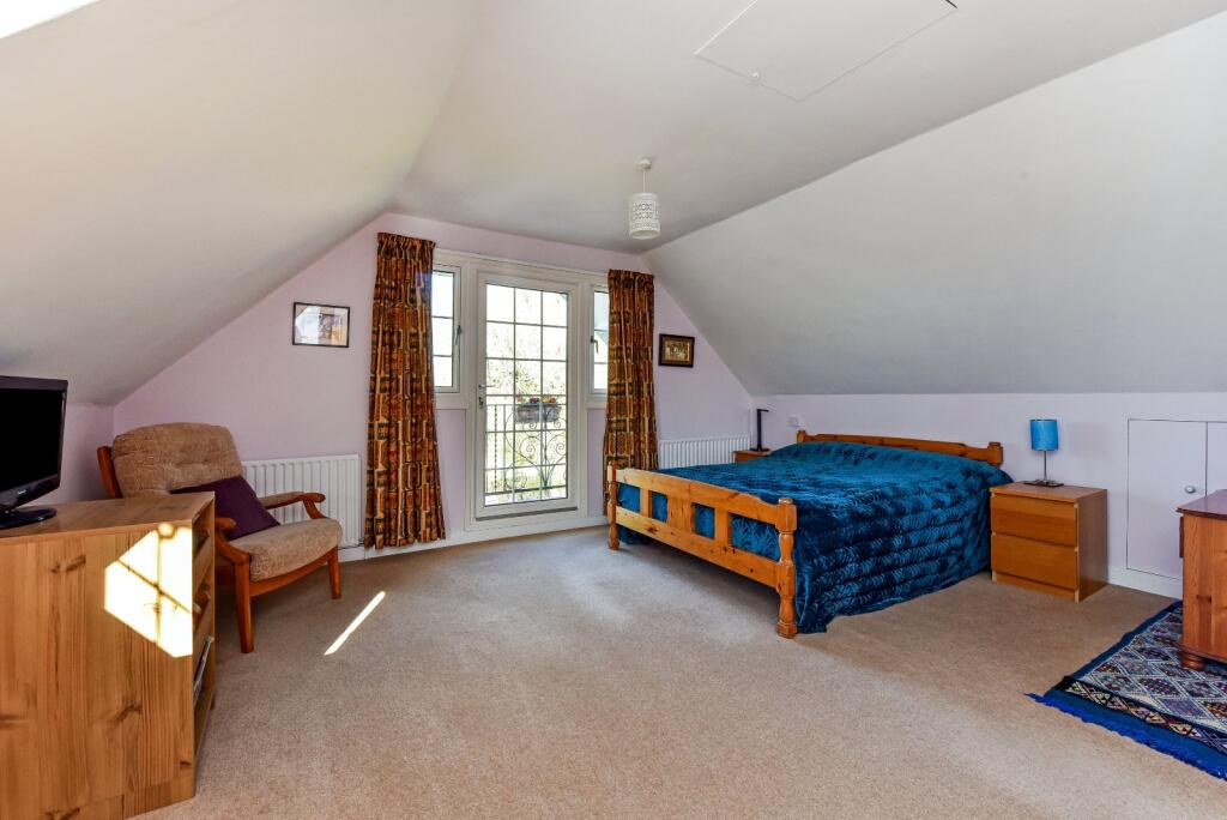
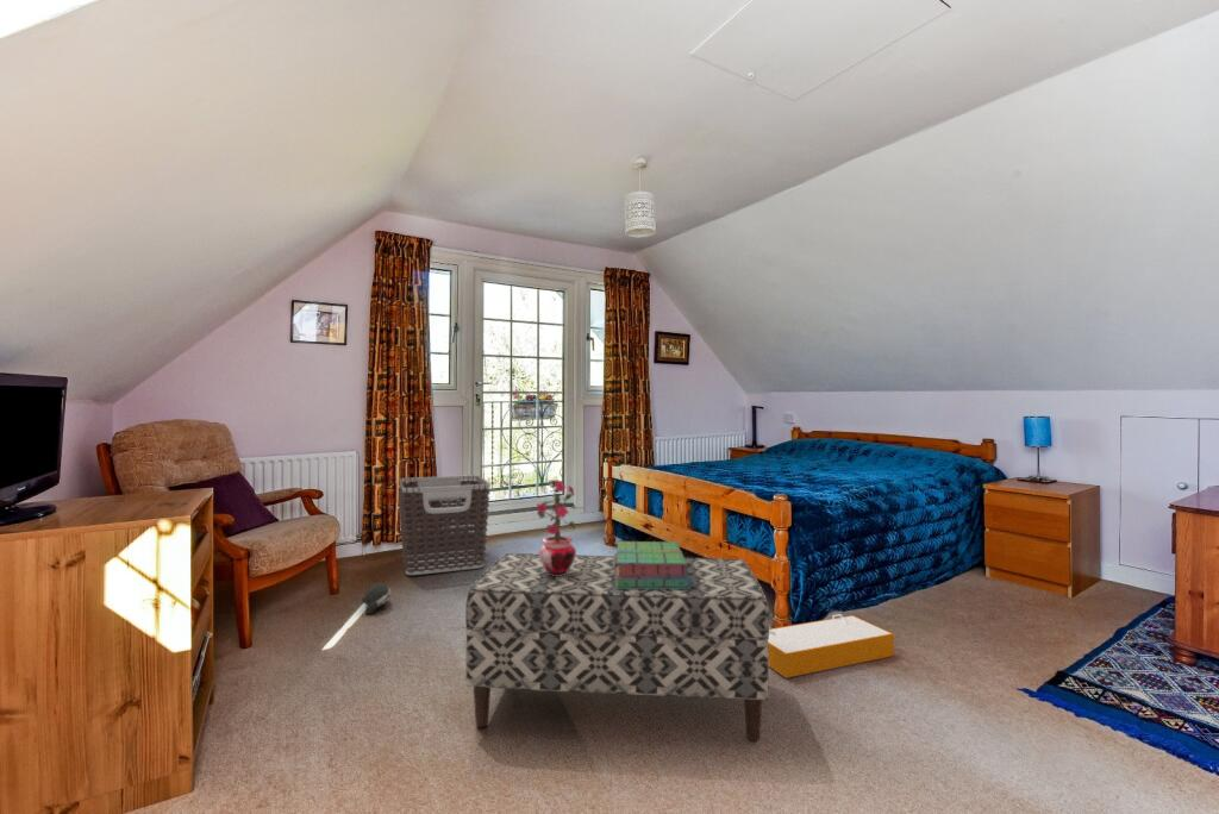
+ plush toy [361,582,392,615]
+ stack of books [613,540,692,589]
+ clothes hamper [398,474,492,576]
+ storage bin [768,613,895,680]
+ potted plant [536,476,583,576]
+ bench [464,552,770,743]
